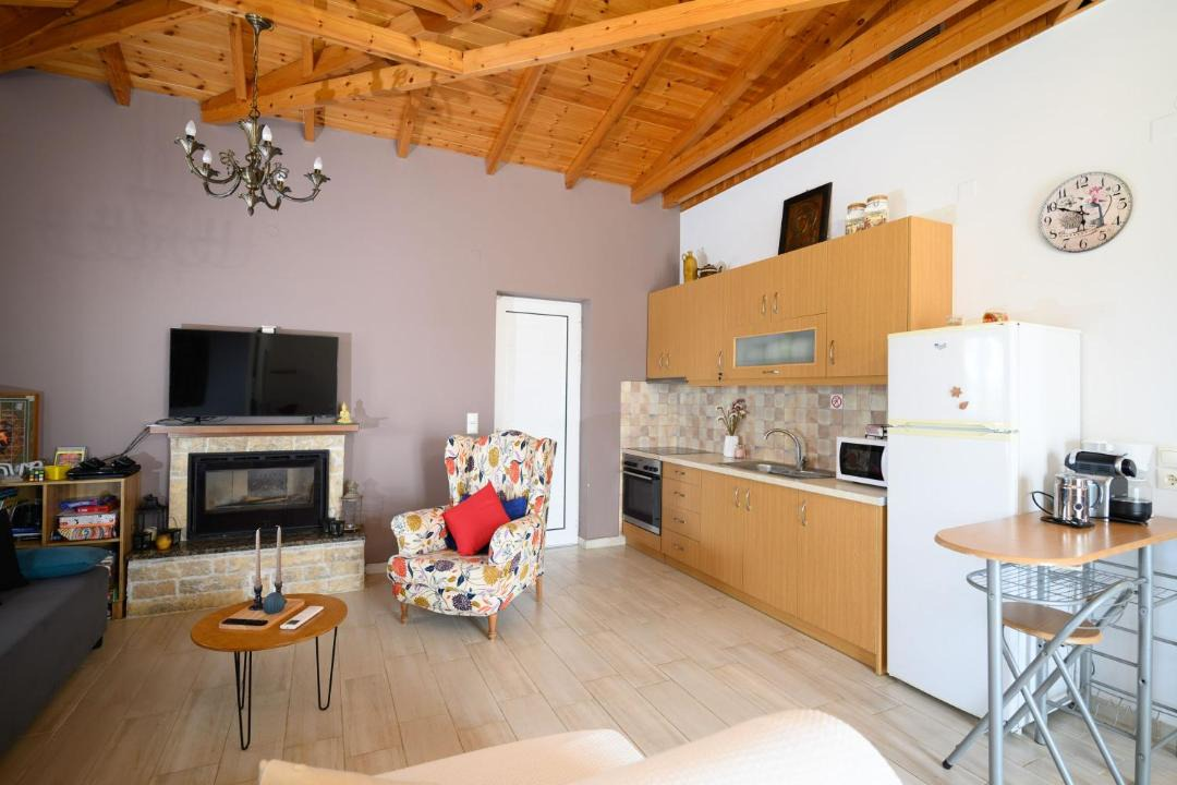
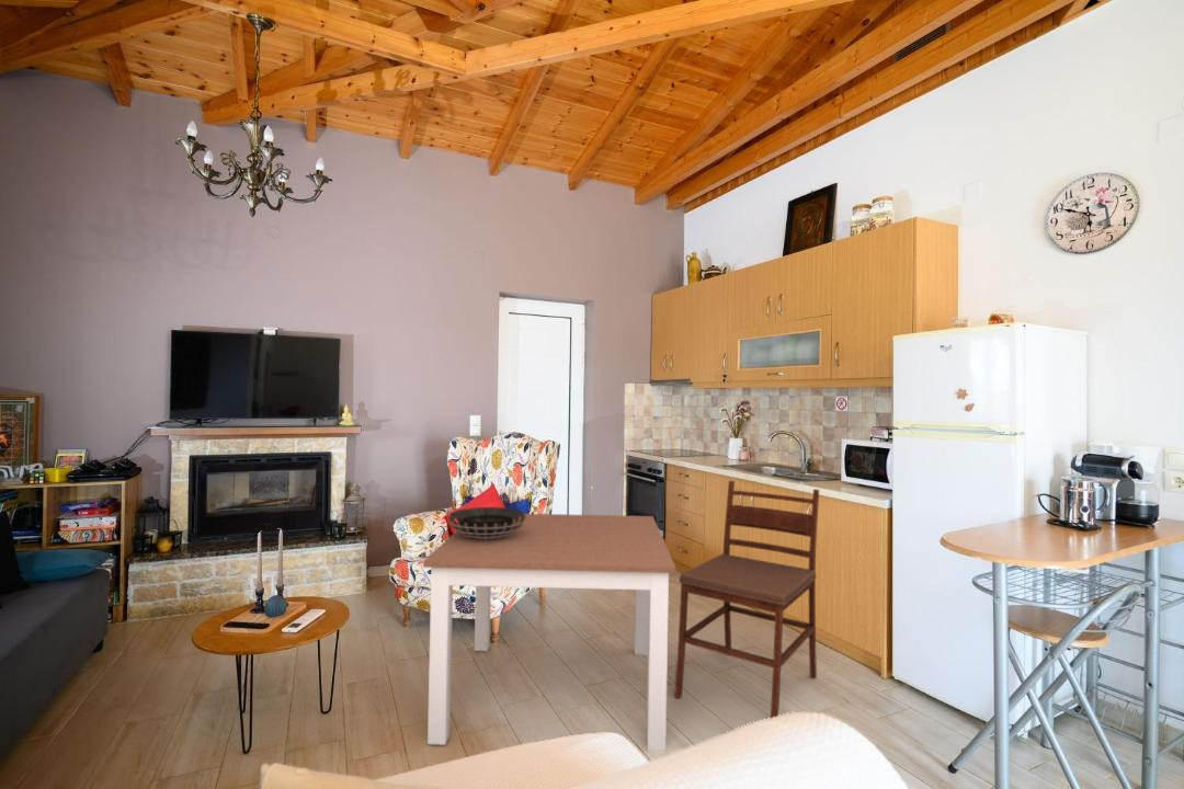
+ dining table [422,513,676,752]
+ decorative bowl [447,506,526,539]
+ dining chair [673,480,820,719]
